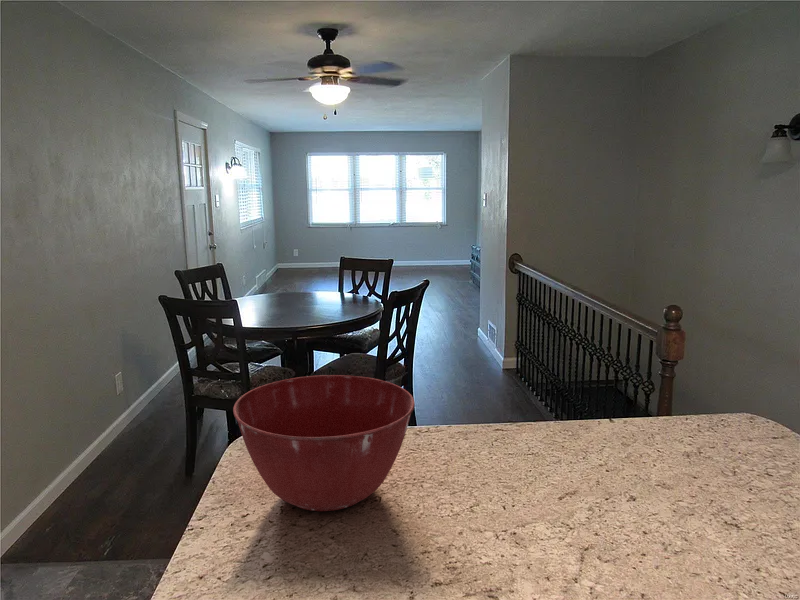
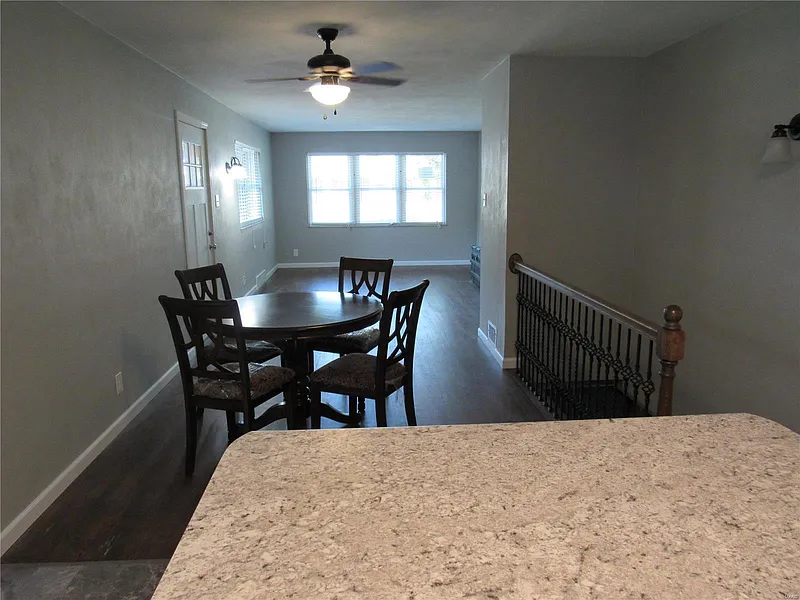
- mixing bowl [232,374,416,512]
